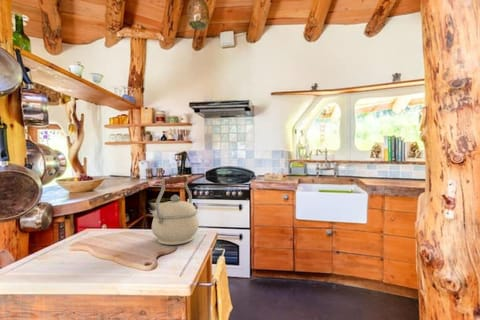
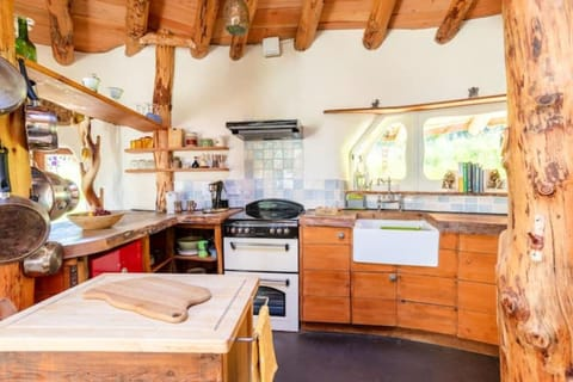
- kettle [151,175,200,246]
